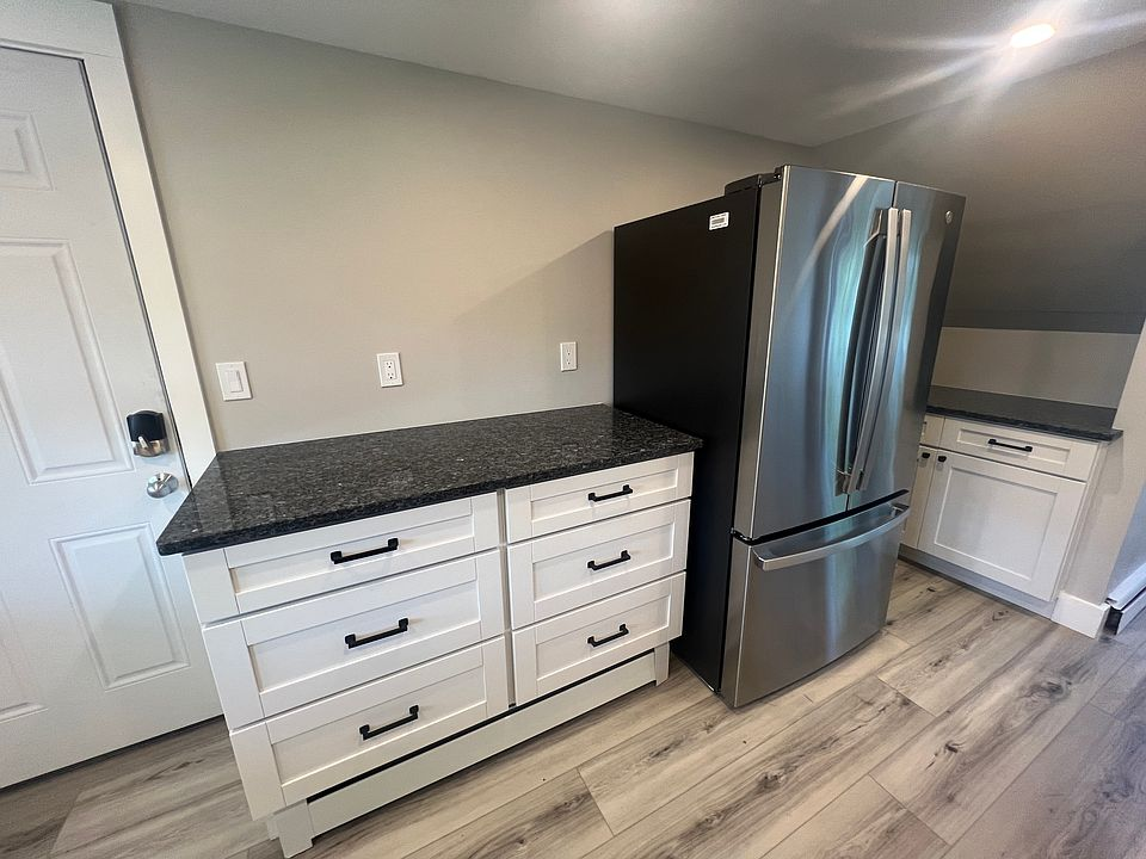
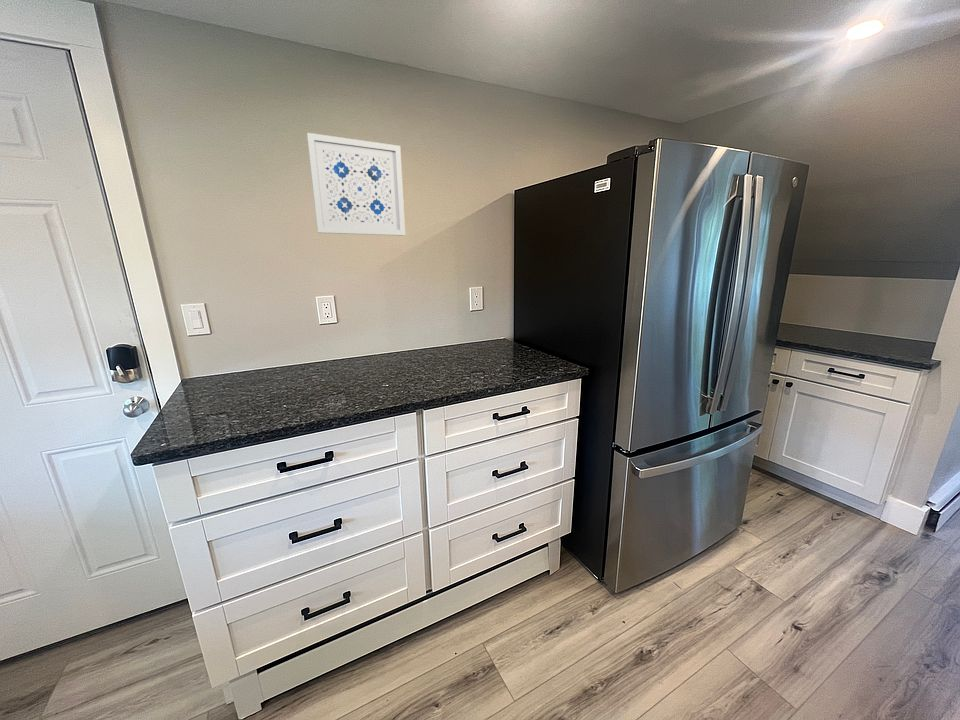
+ wall art [306,132,406,237]
